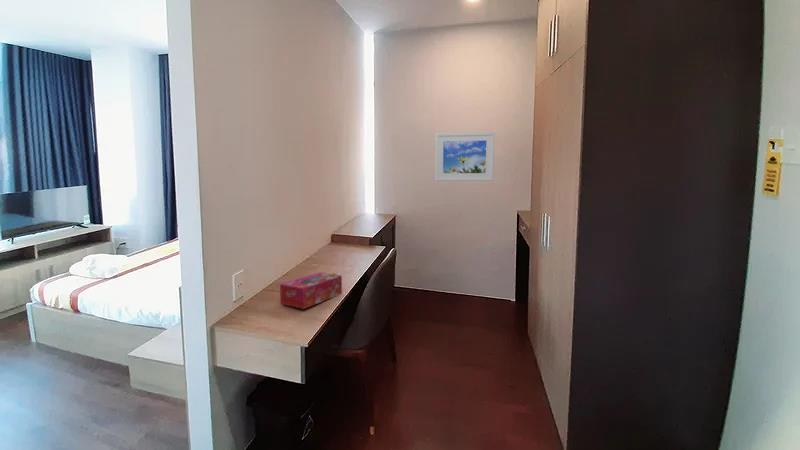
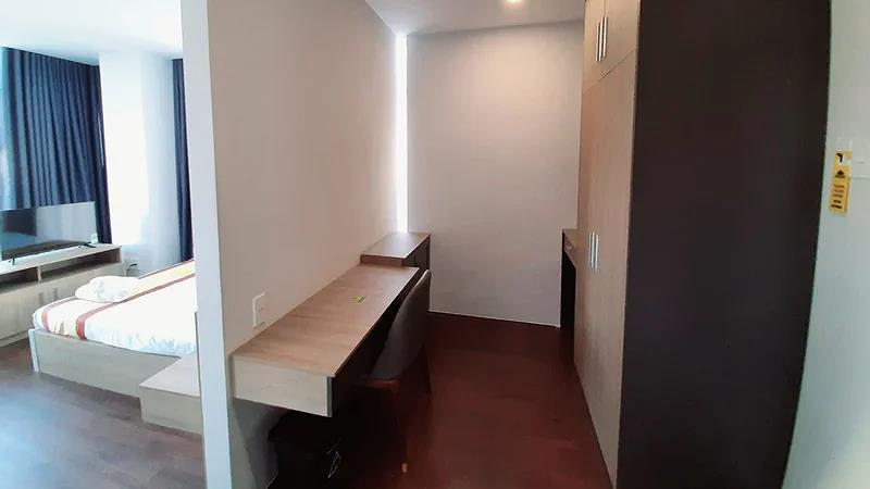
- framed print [434,131,495,182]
- tissue box [279,271,343,310]
